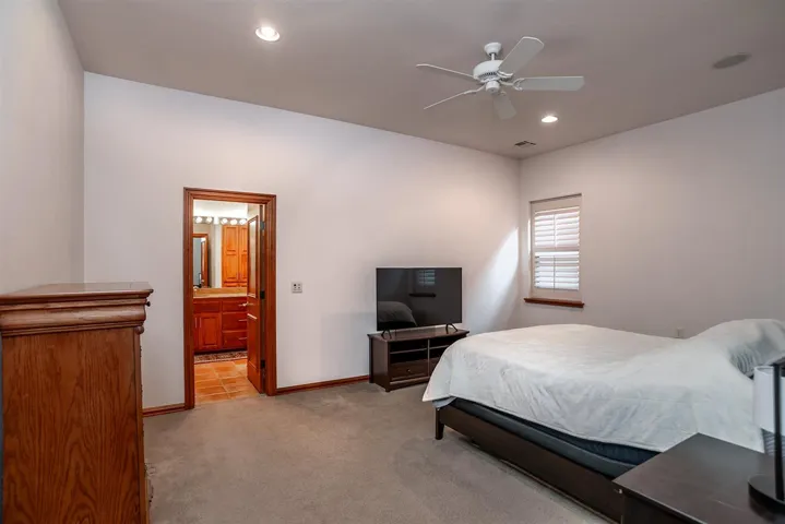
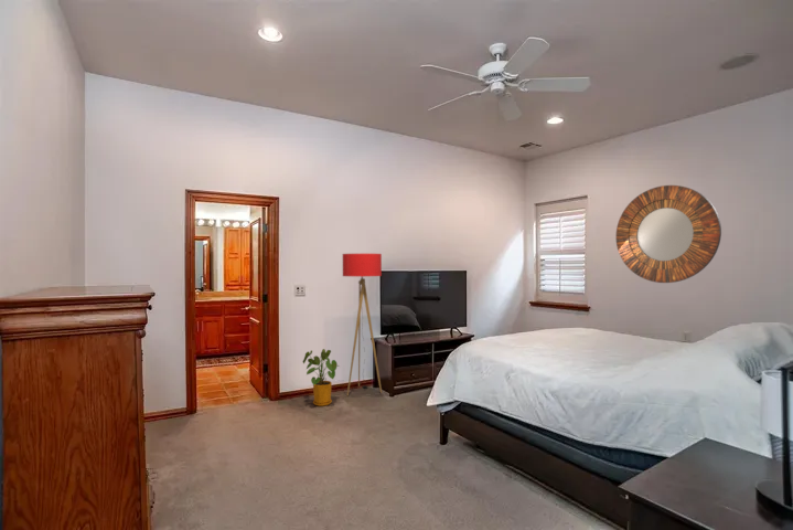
+ home mirror [614,184,722,284]
+ house plant [302,348,341,407]
+ floor lamp [342,253,383,398]
